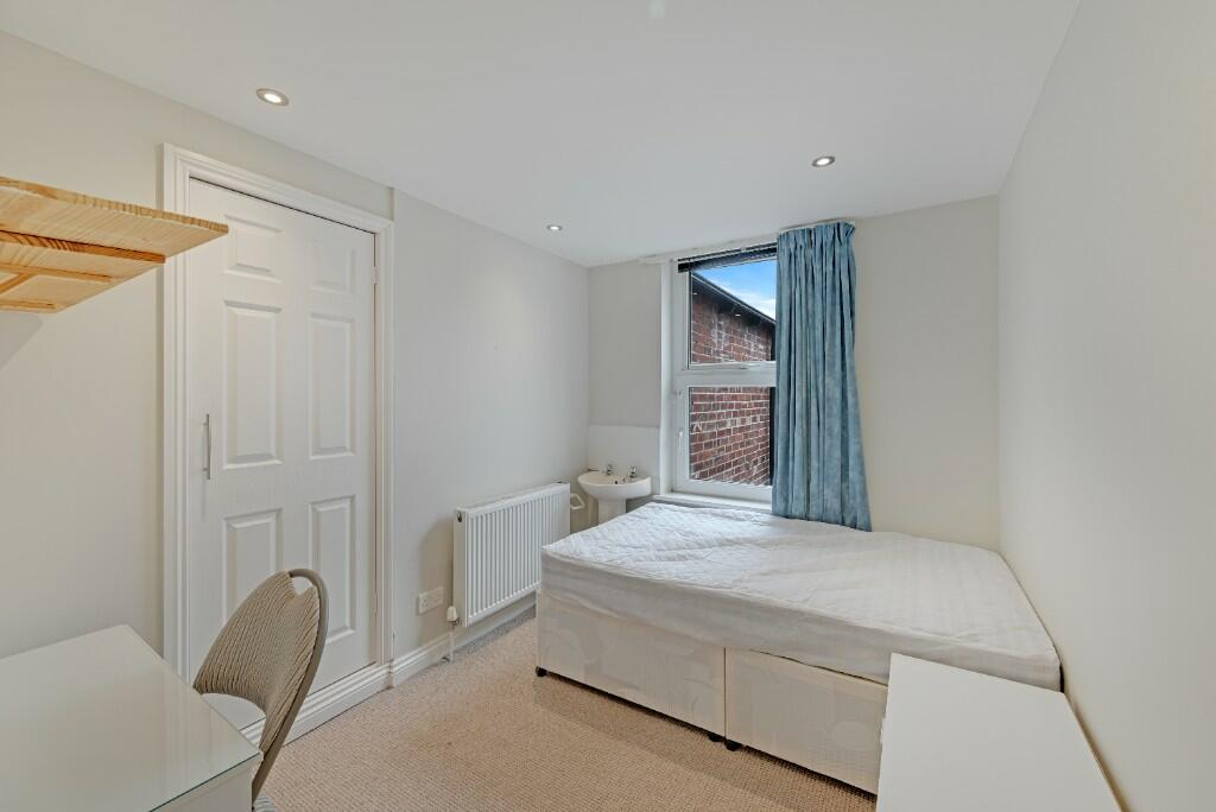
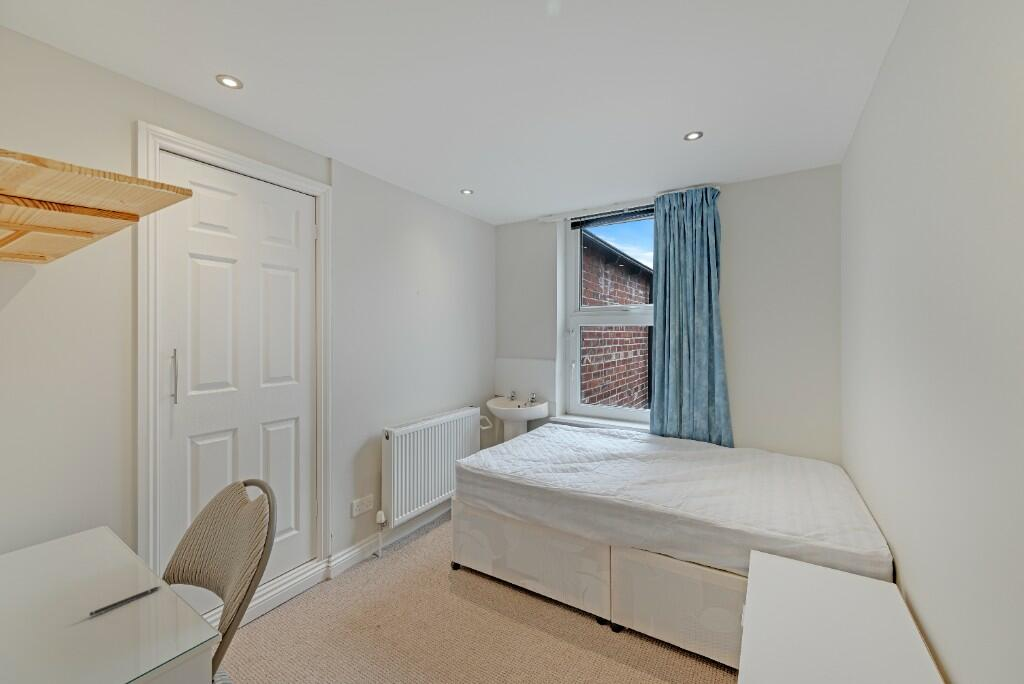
+ pen [89,586,161,617]
